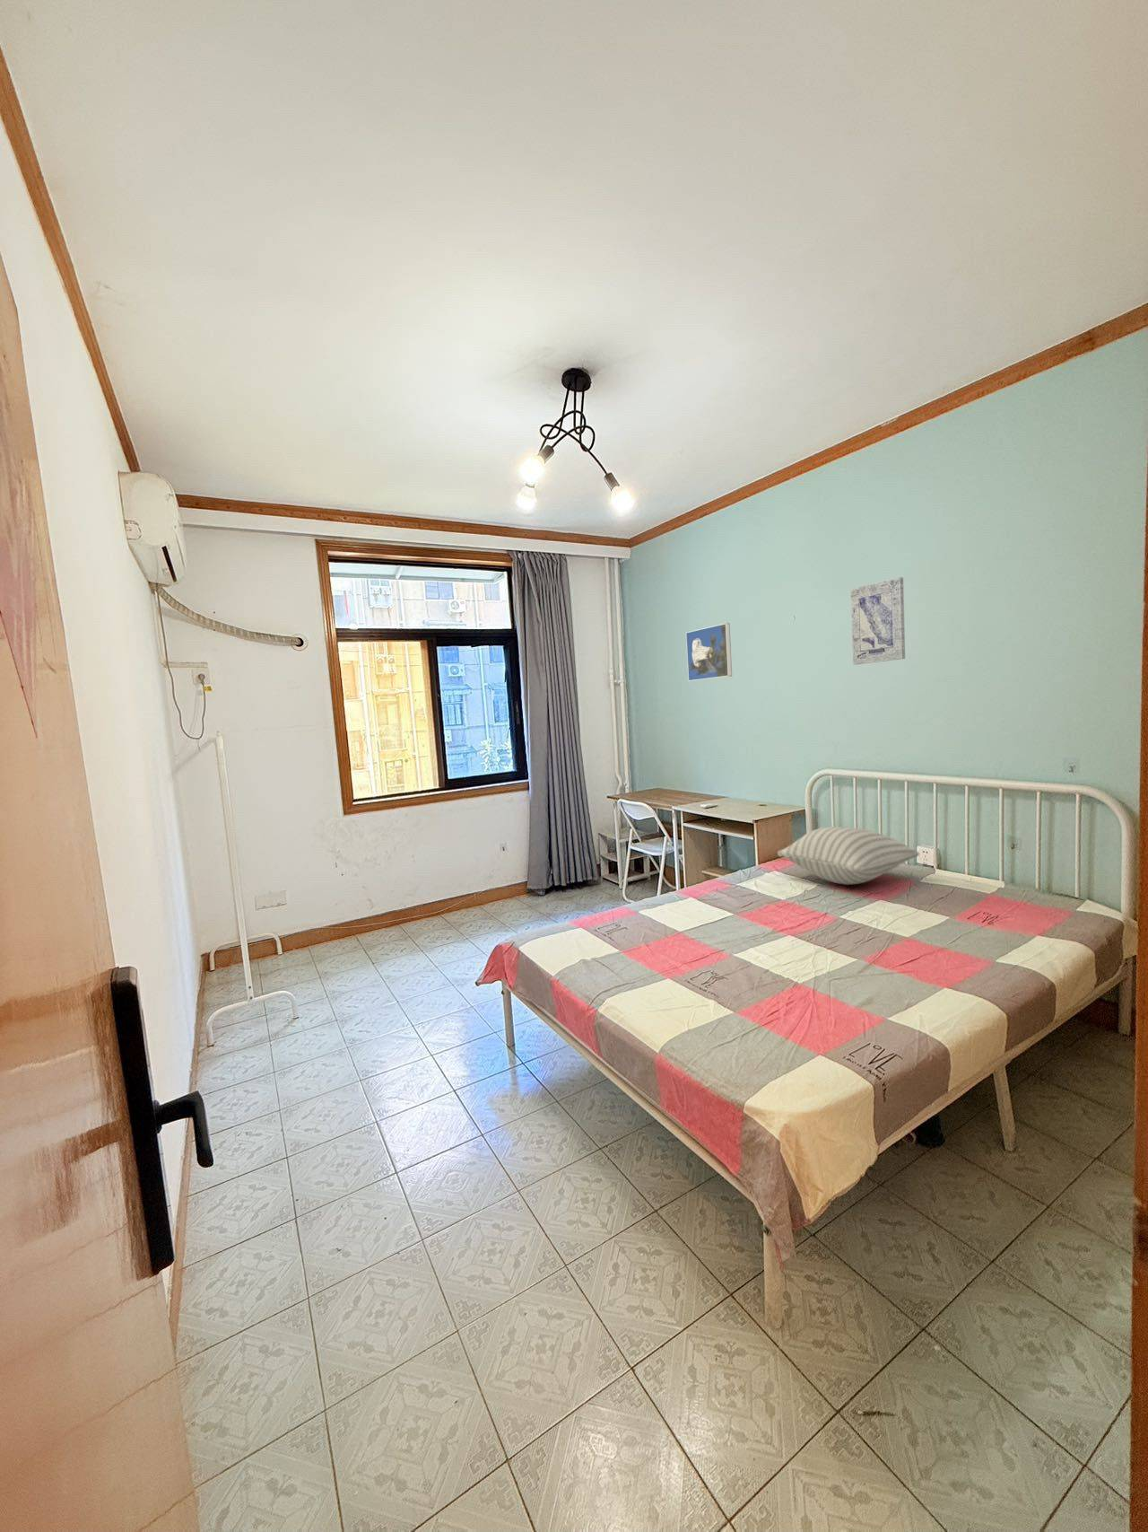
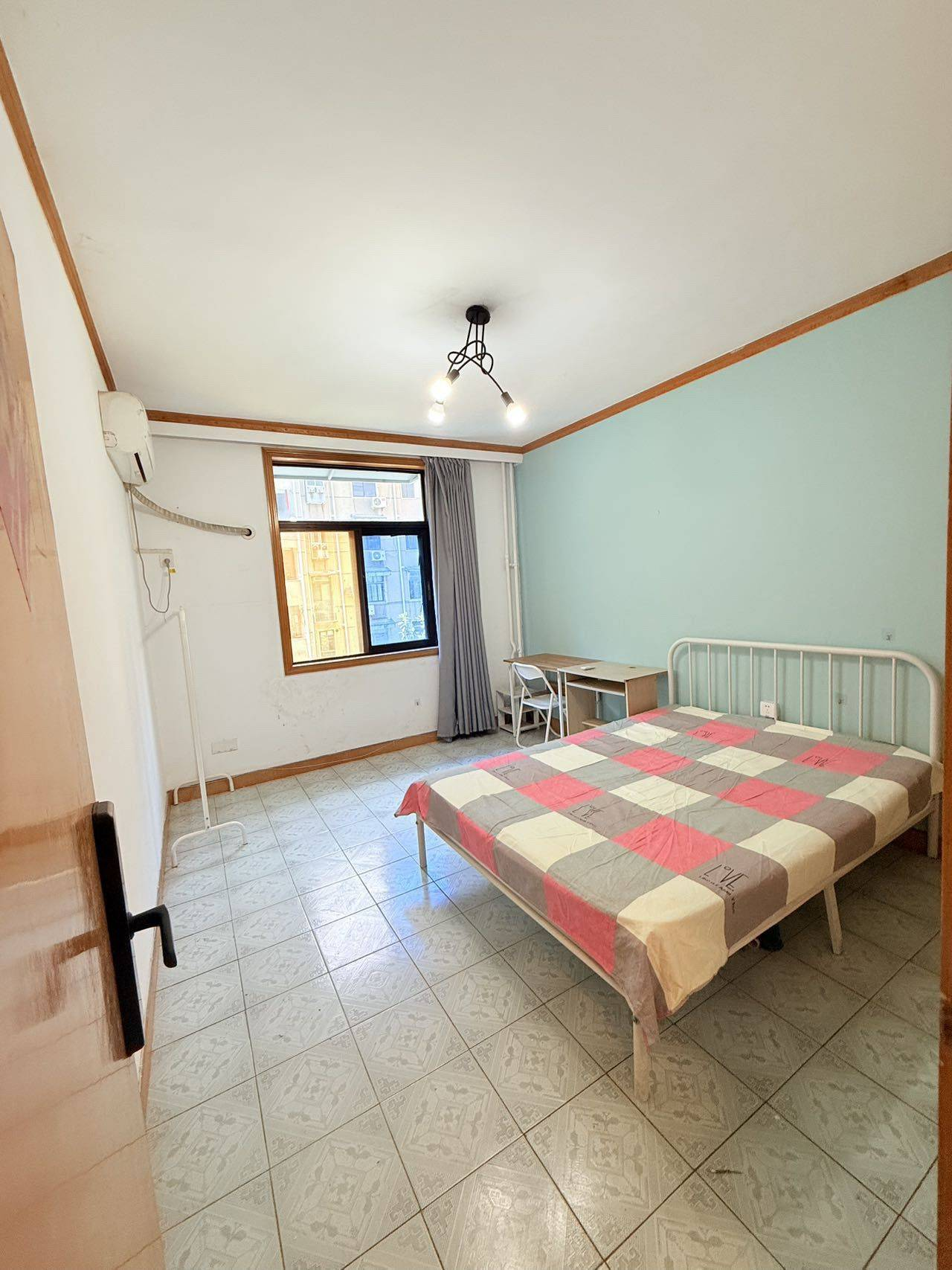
- wall art [850,577,906,666]
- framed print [685,622,733,682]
- pillow [777,825,920,885]
